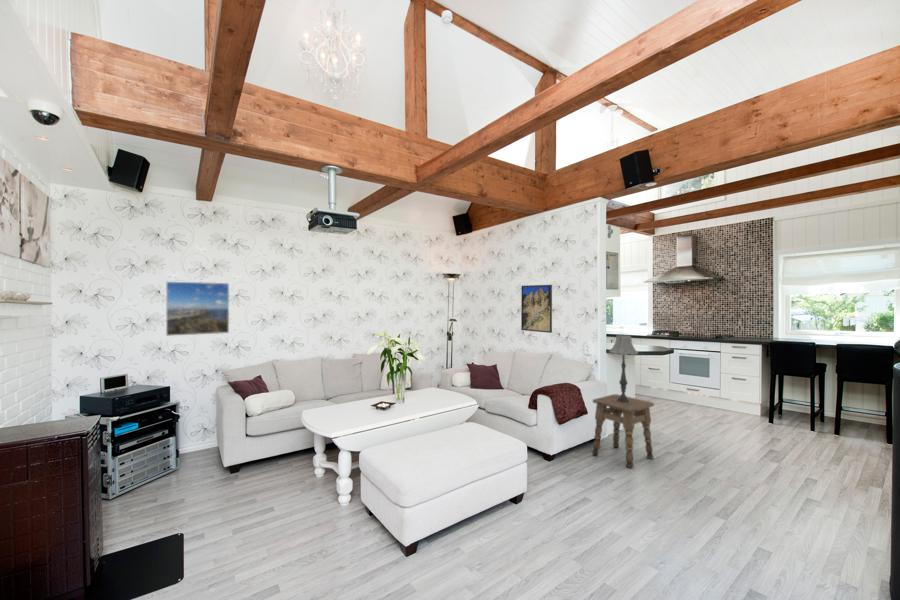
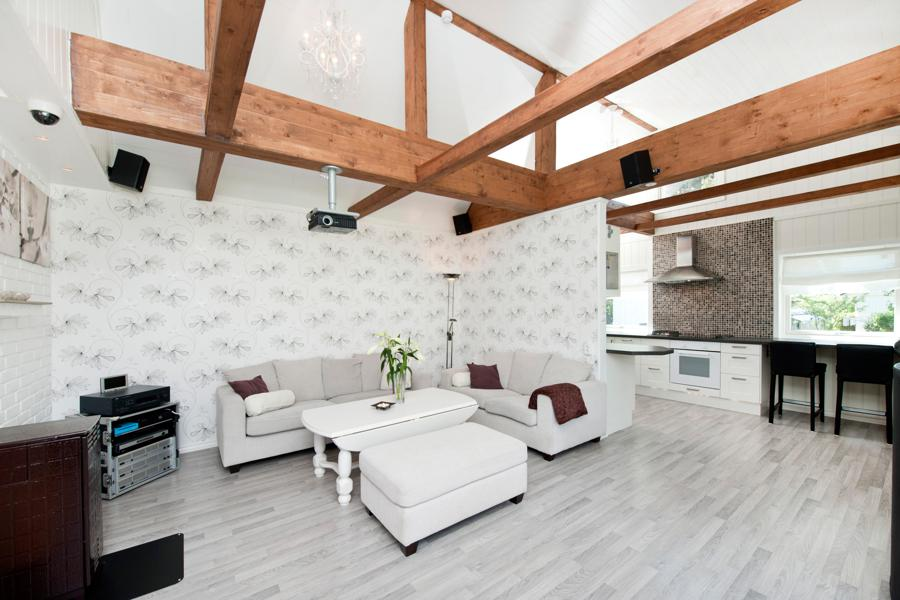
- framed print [520,284,553,334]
- side table [591,393,655,470]
- table lamp [609,334,639,403]
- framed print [165,281,230,337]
